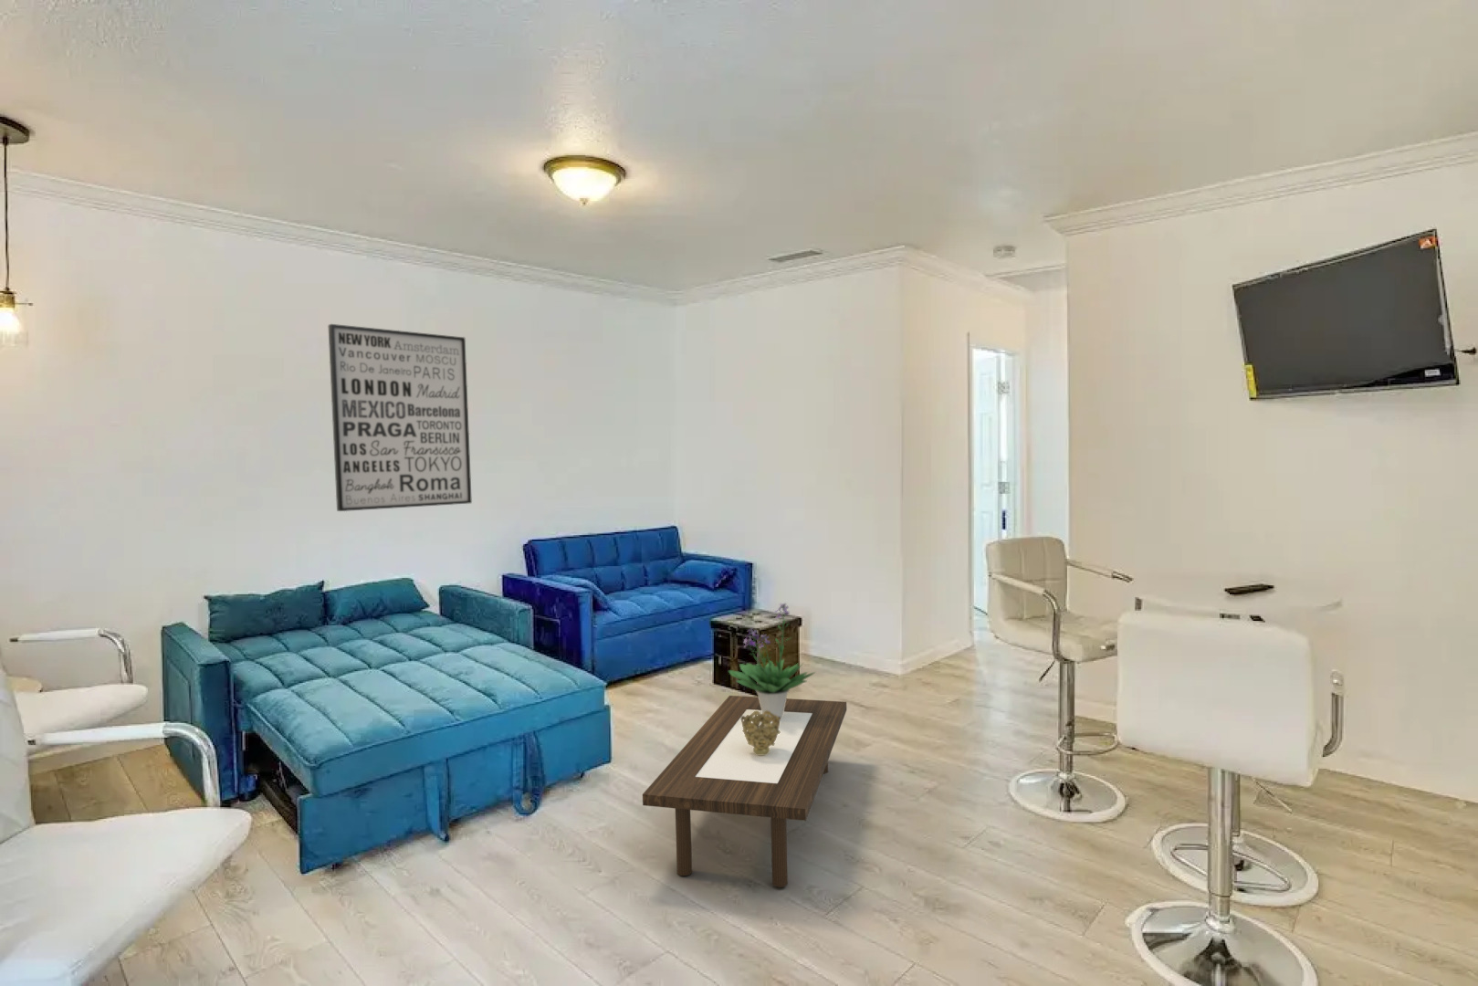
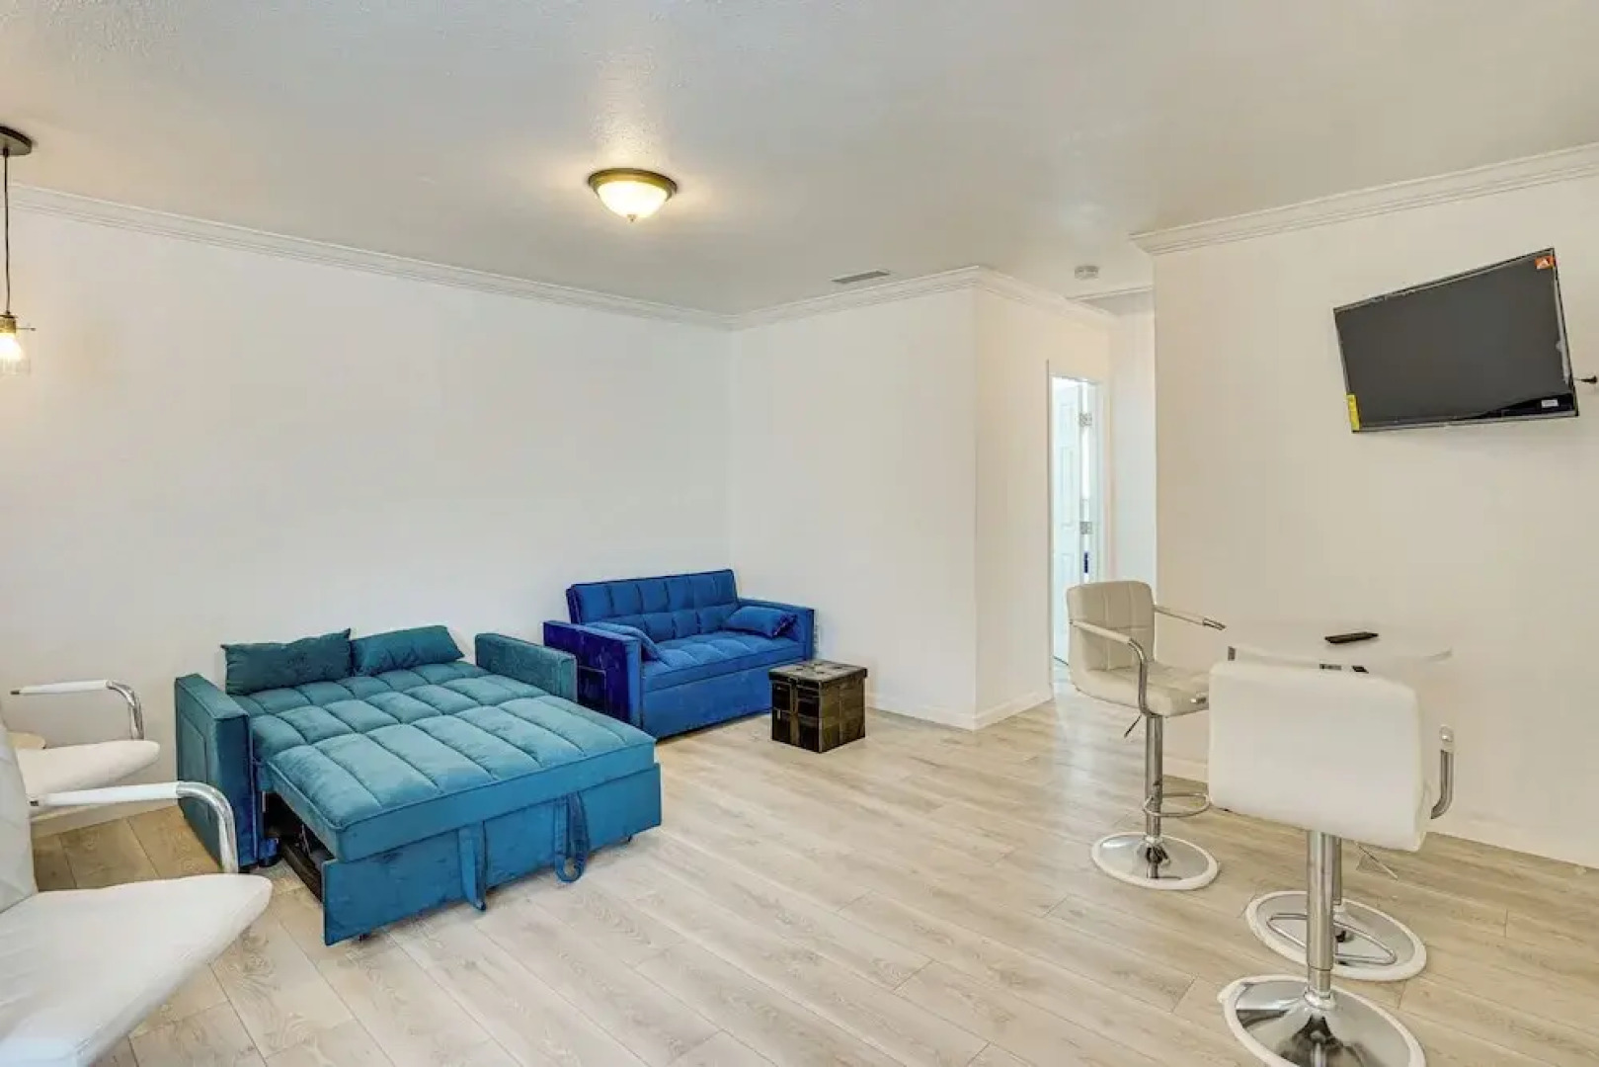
- coffee table [642,694,847,888]
- wall art [327,324,473,512]
- potted plant [727,603,817,720]
- decorative bowl [742,711,780,755]
